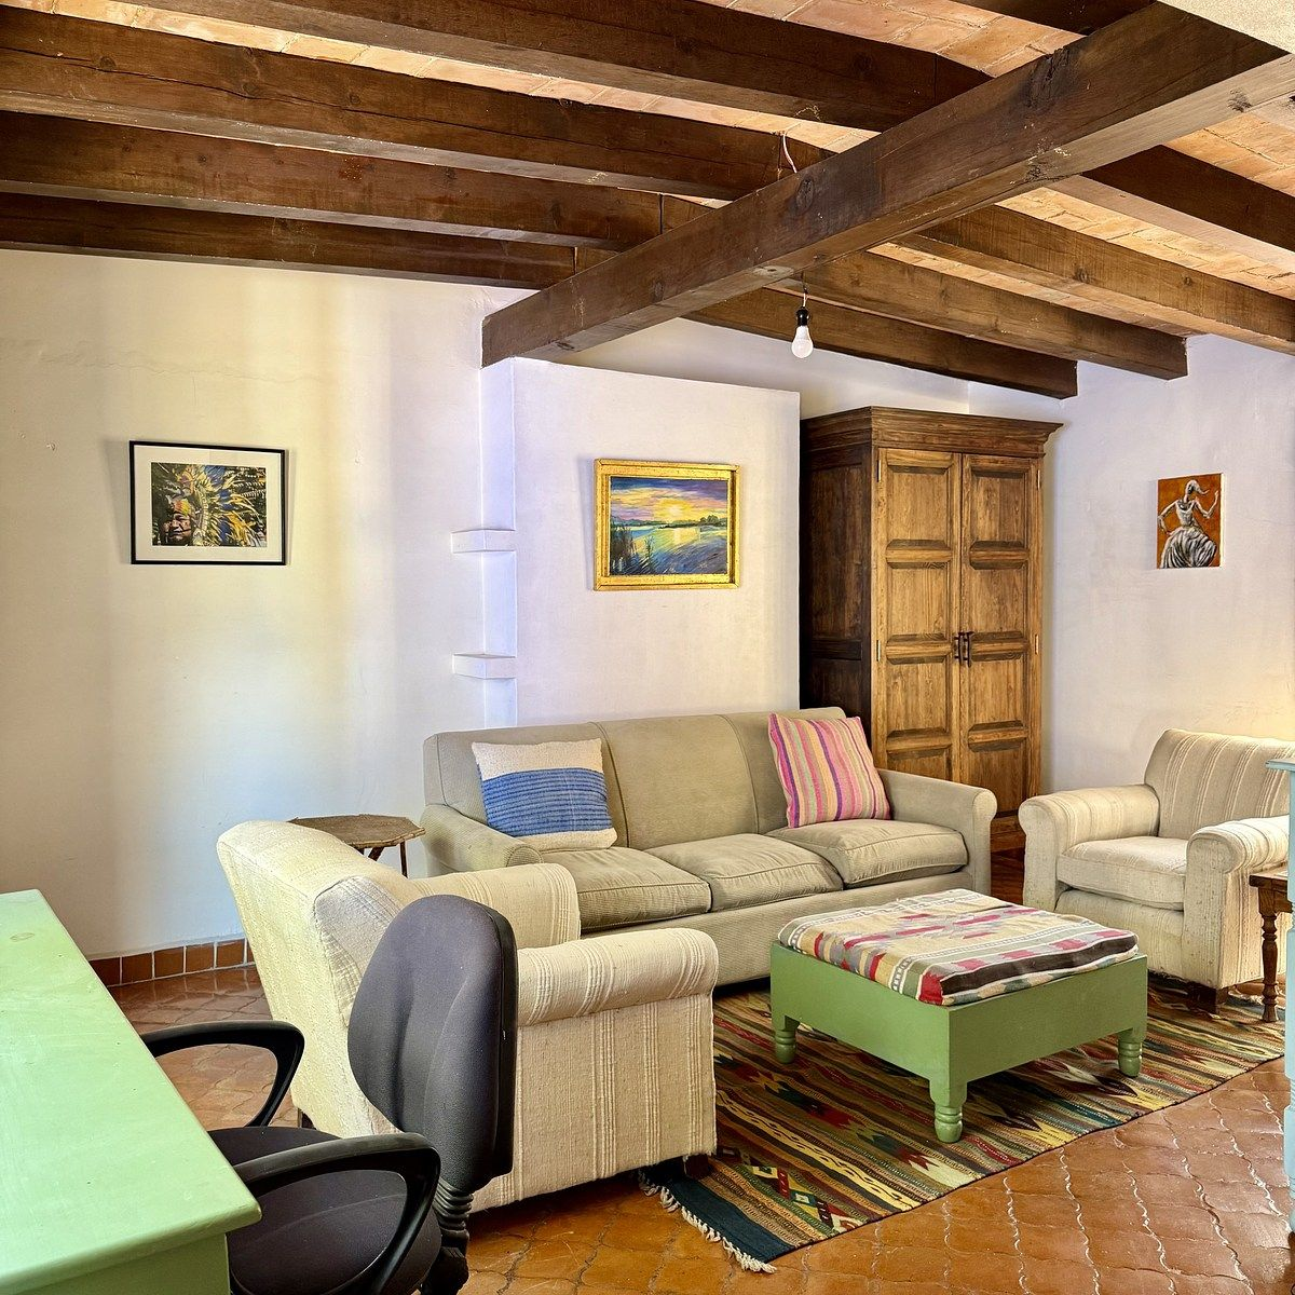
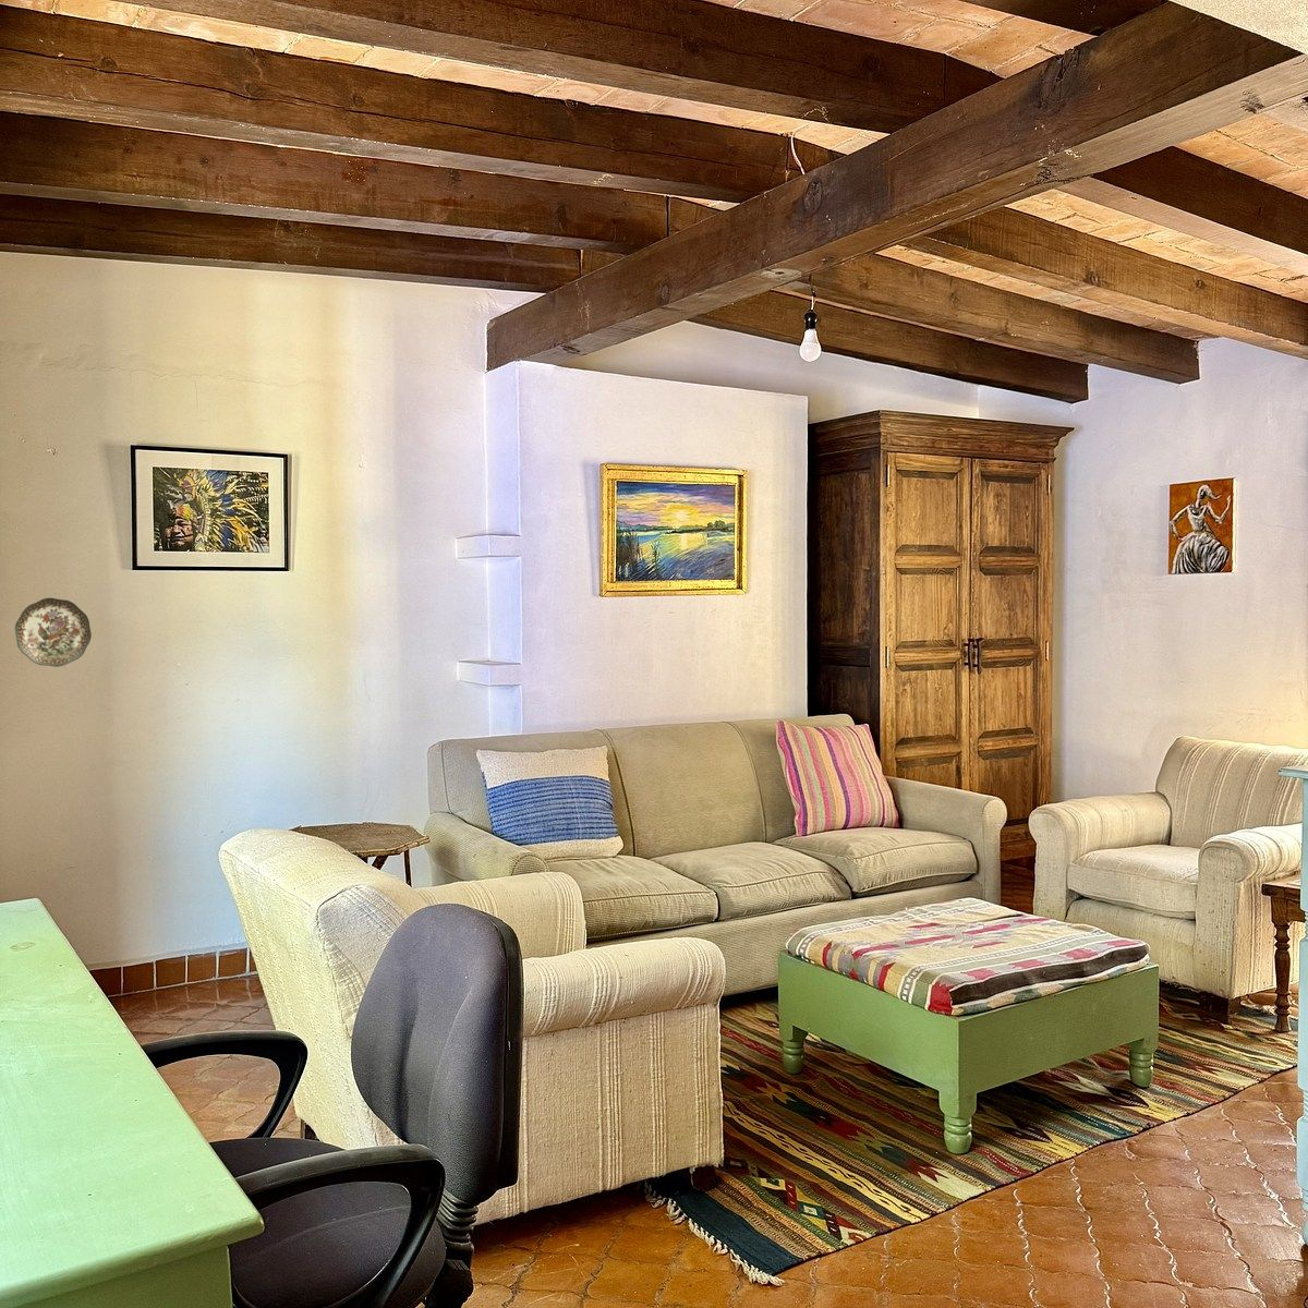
+ decorative plate [14,598,92,668]
